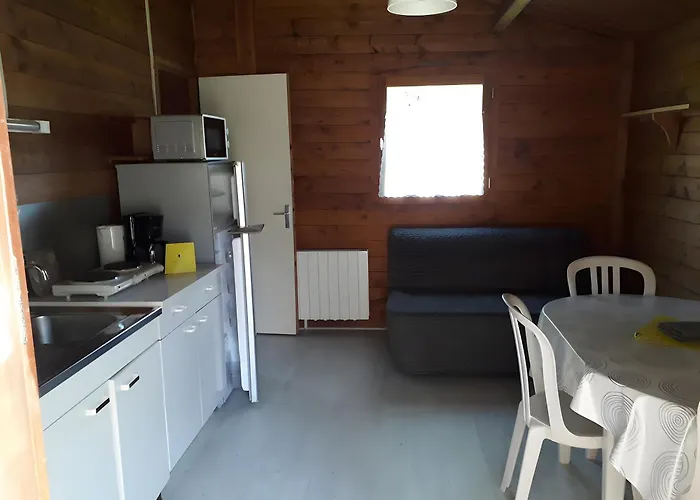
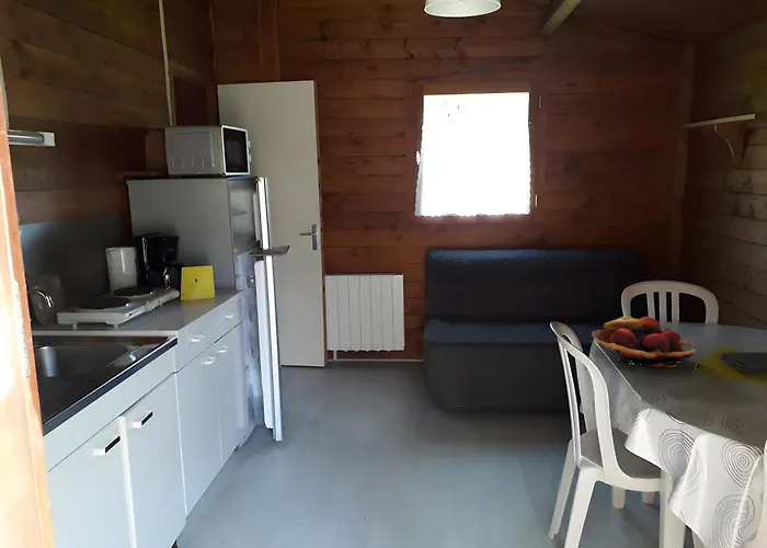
+ fruit basket [591,316,697,368]
